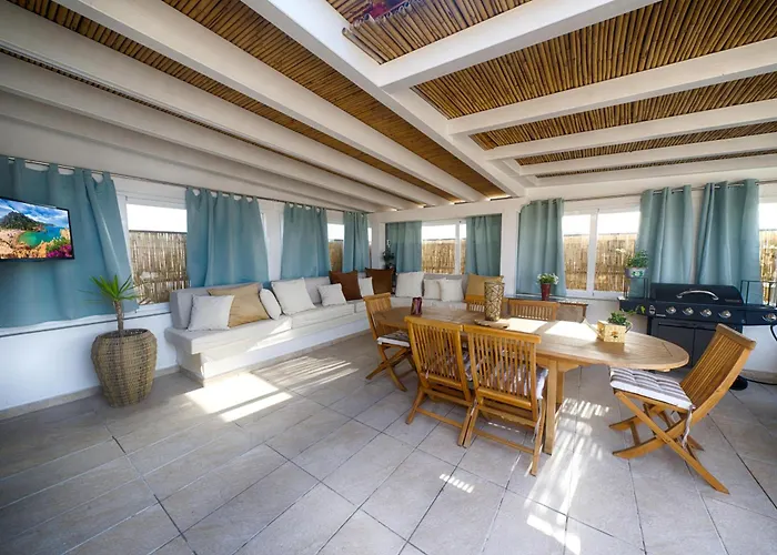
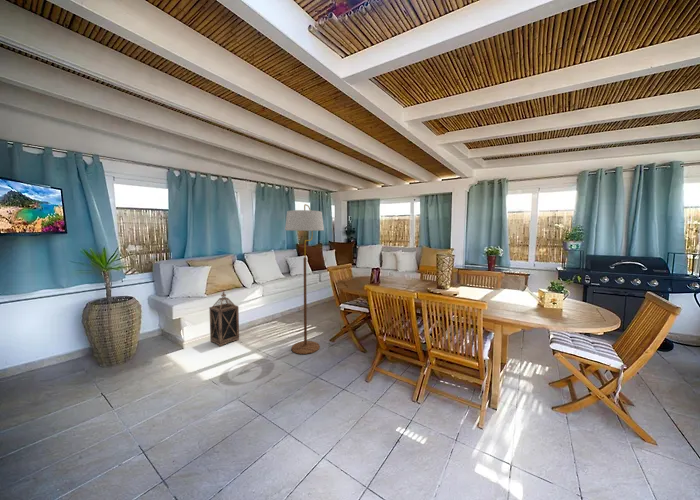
+ floor lamp [284,203,325,355]
+ lantern [208,290,240,348]
